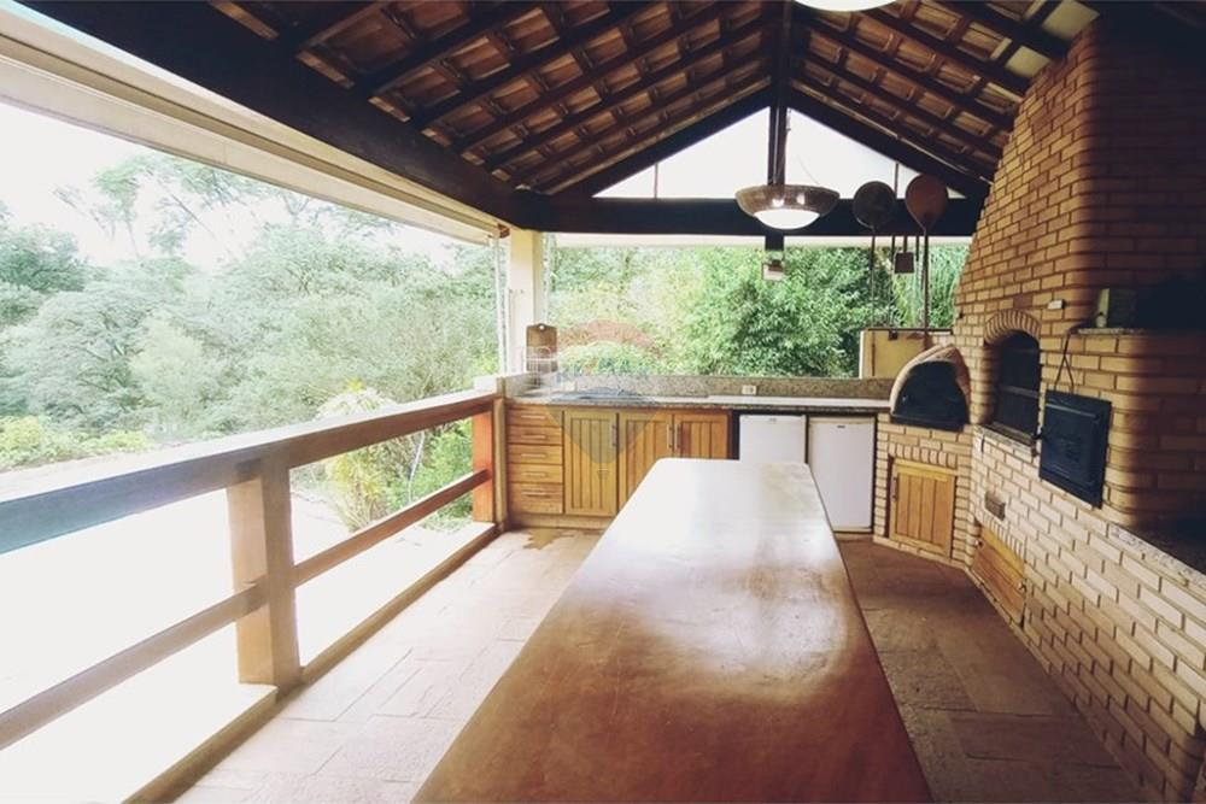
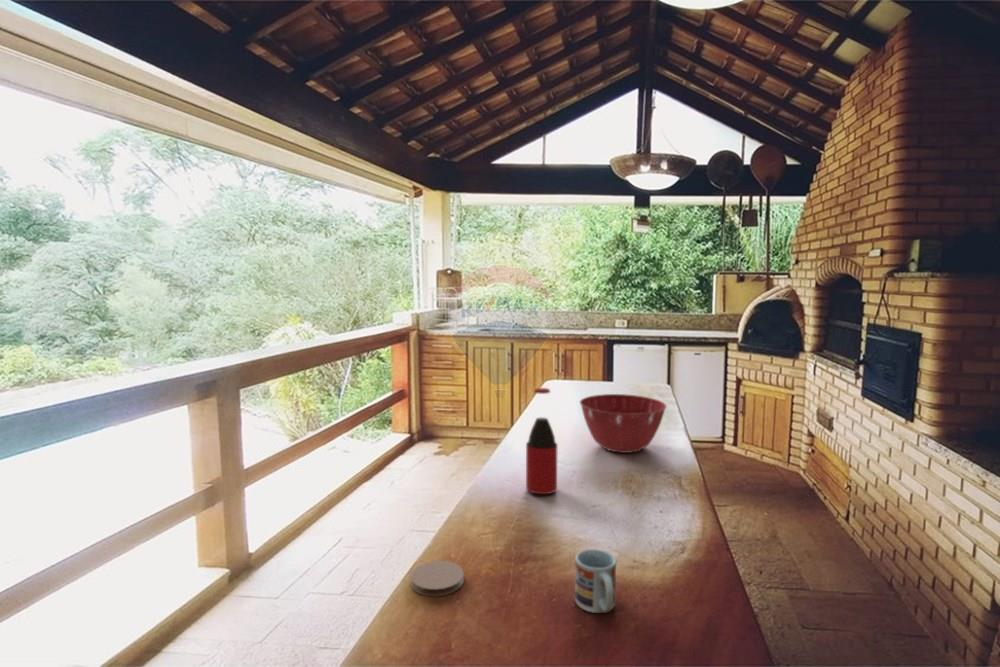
+ coaster [410,560,465,597]
+ cup [574,548,618,614]
+ mixing bowl [579,393,668,454]
+ bottle [525,387,558,495]
